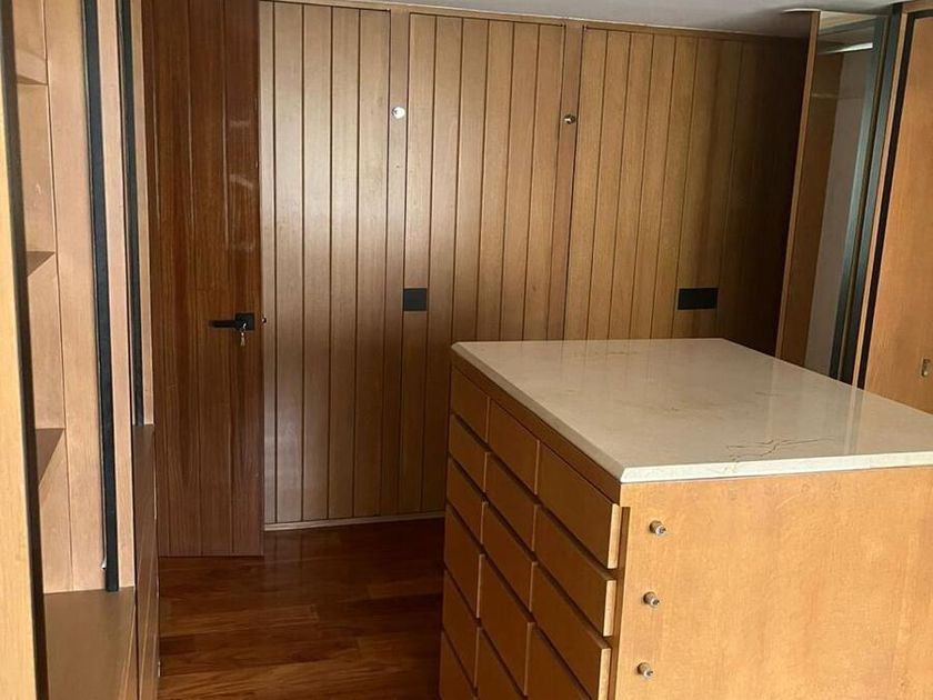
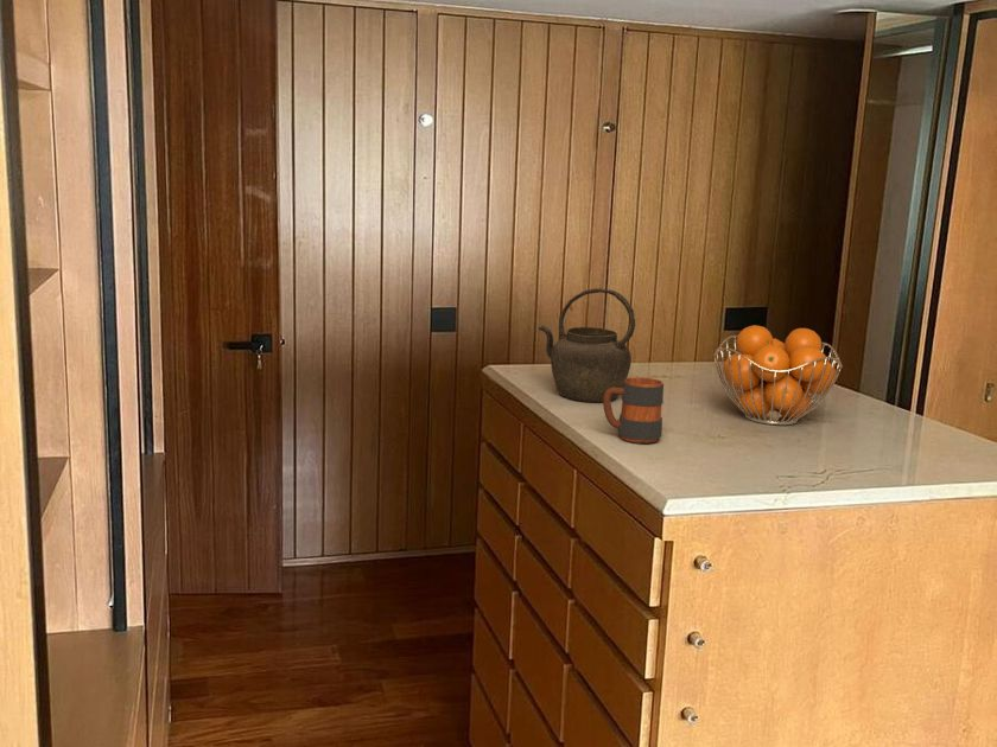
+ fruit basket [712,324,843,426]
+ kettle [538,287,636,403]
+ mug [602,376,665,445]
